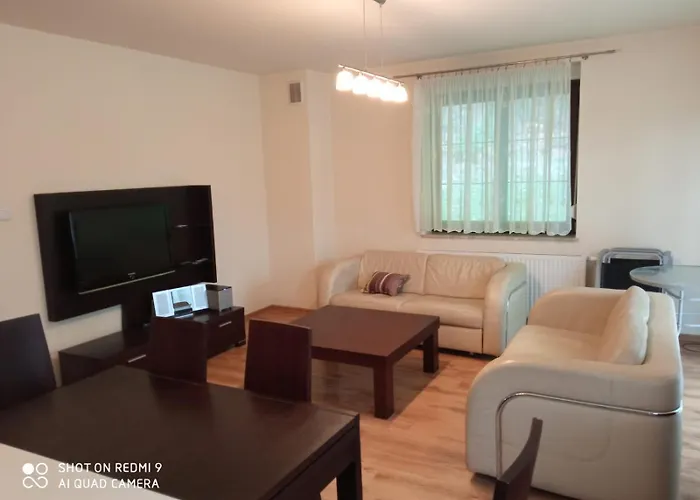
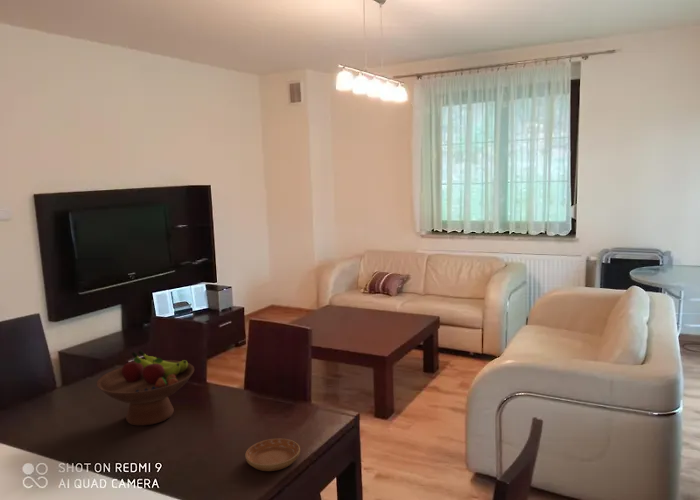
+ saucer [244,438,301,472]
+ fruit bowl [96,349,195,427]
